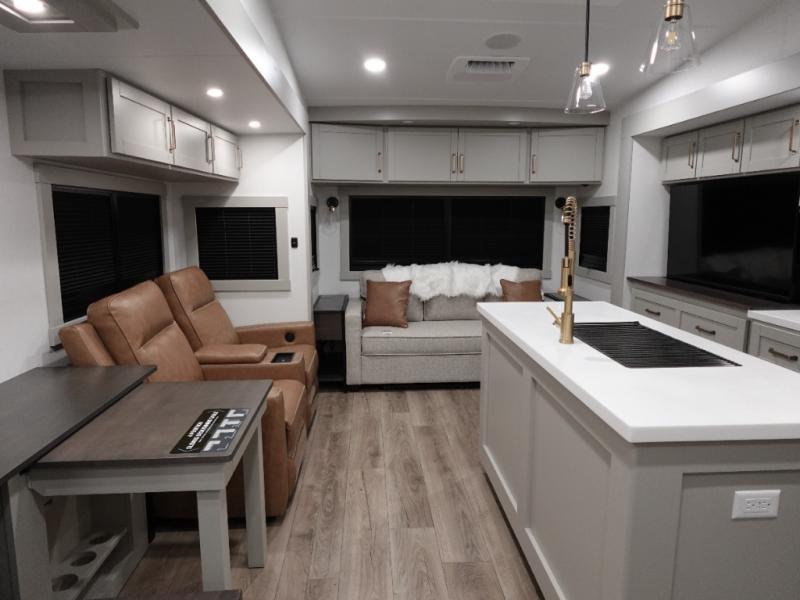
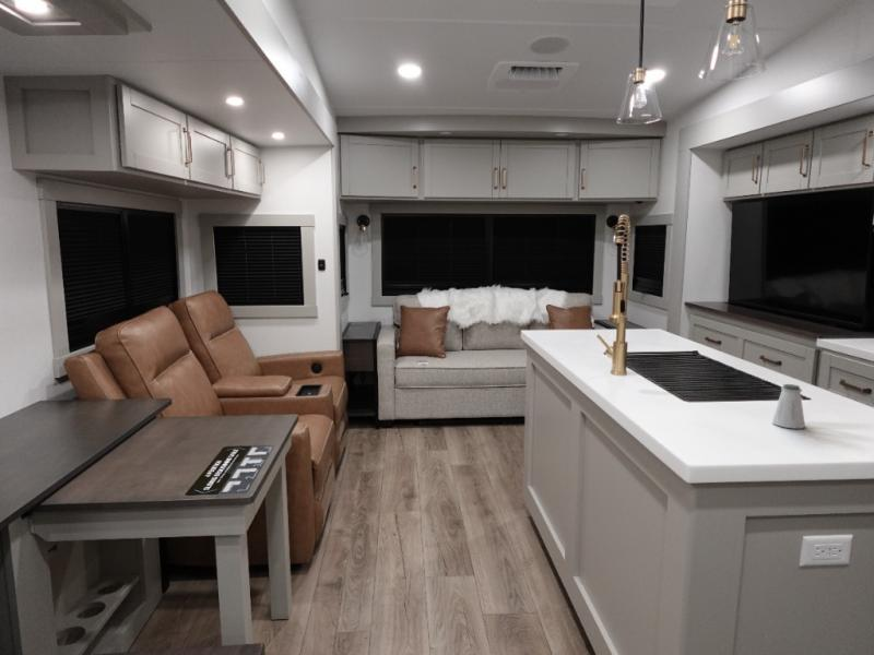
+ saltshaker [771,383,806,429]
